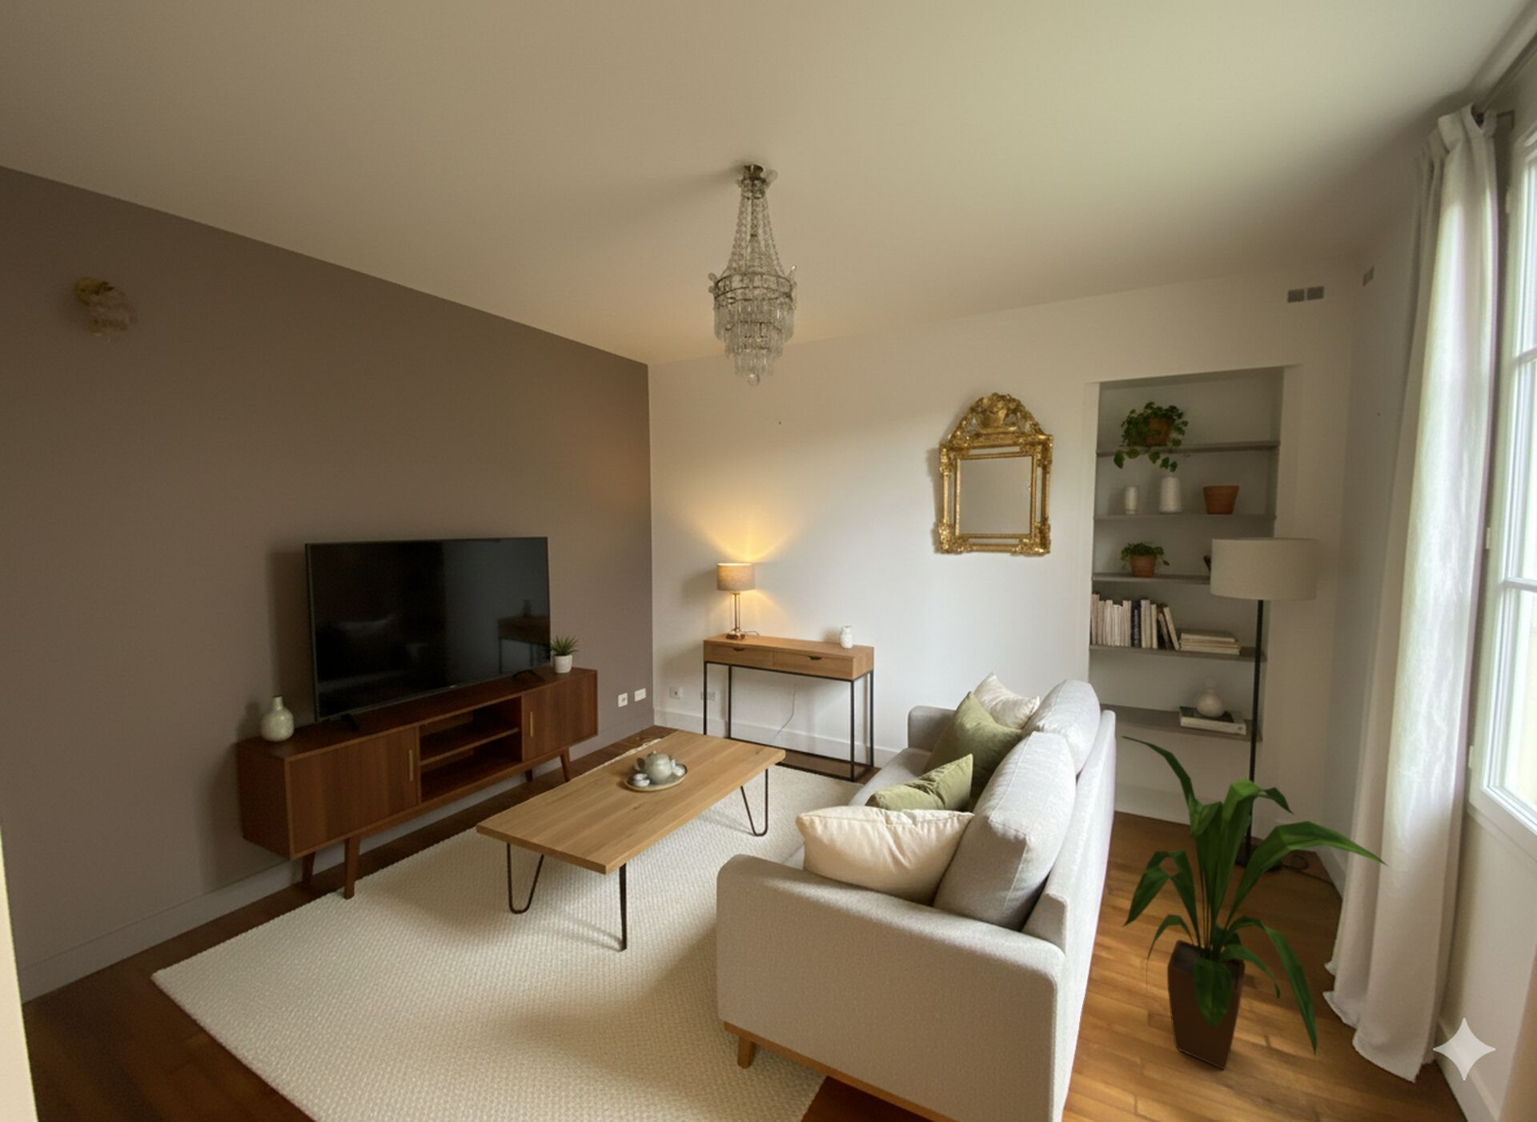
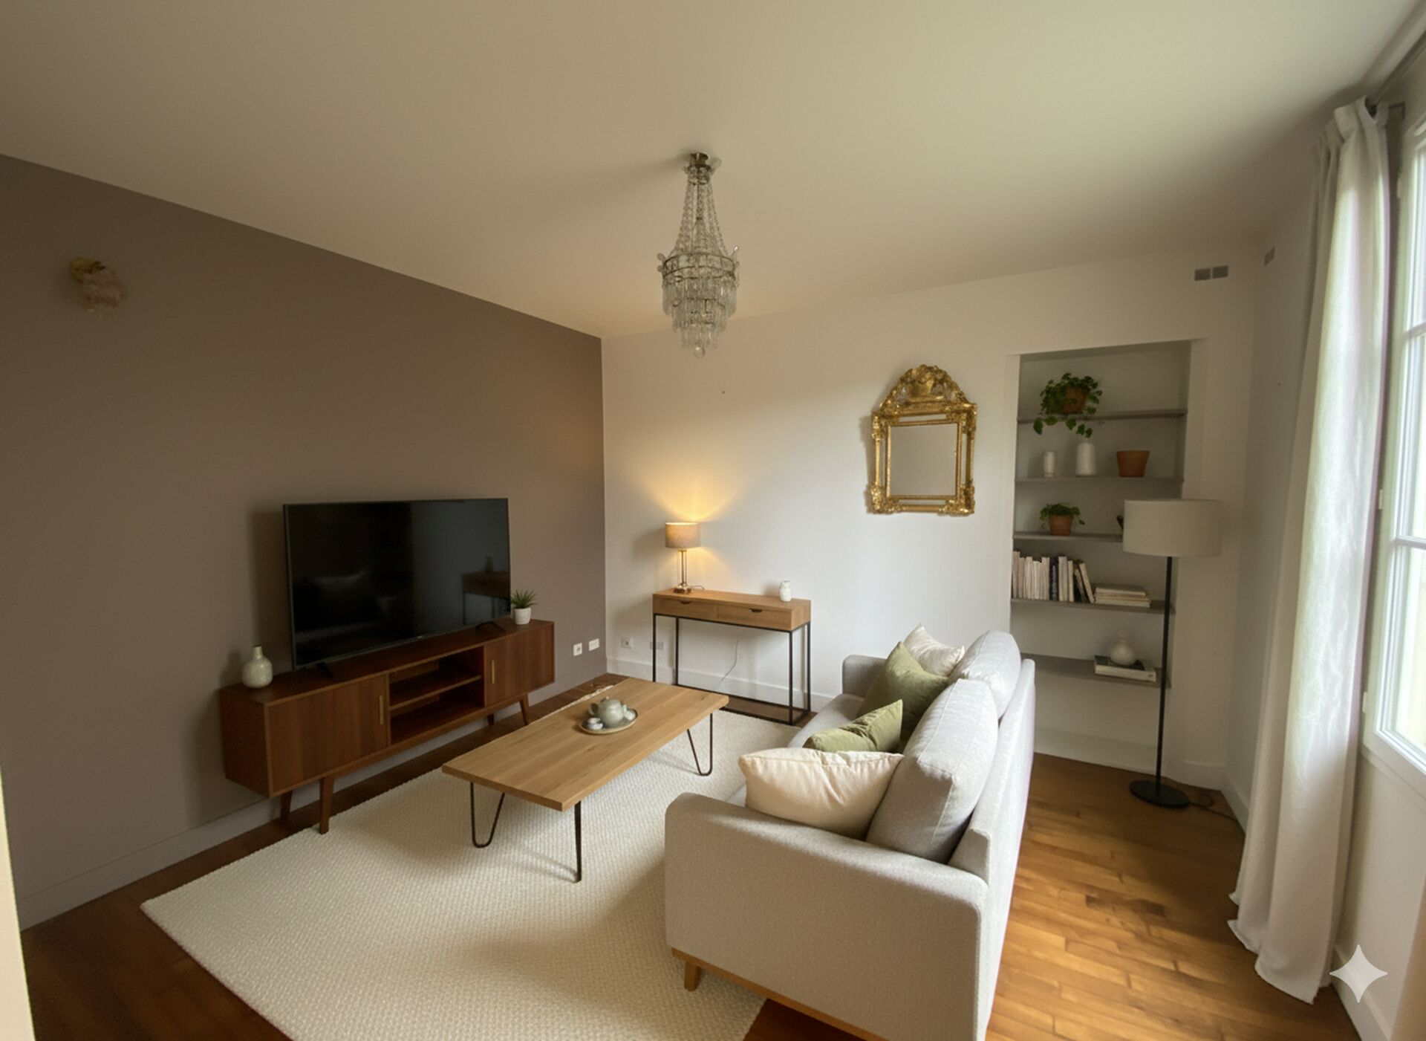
- house plant [1121,735,1390,1069]
